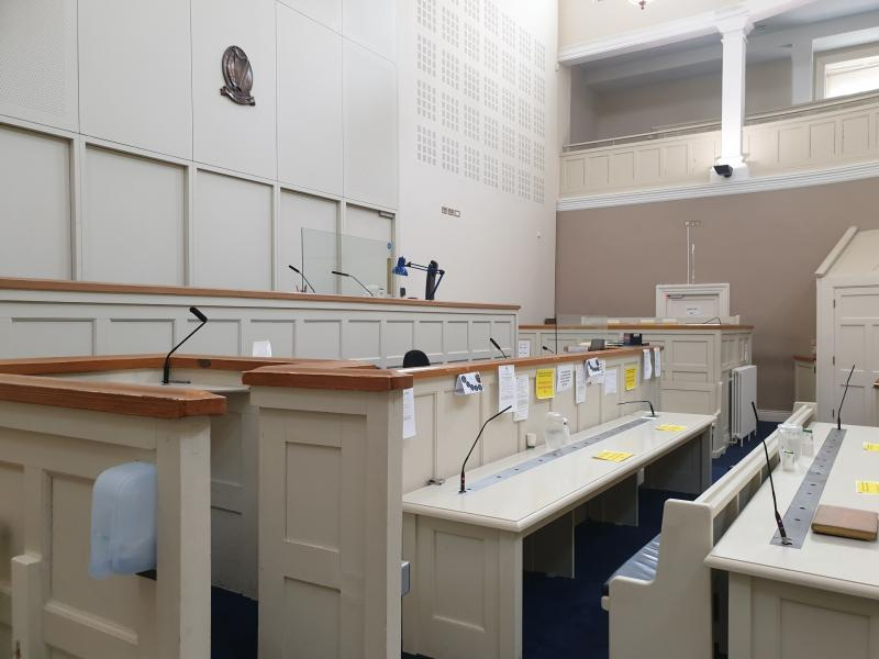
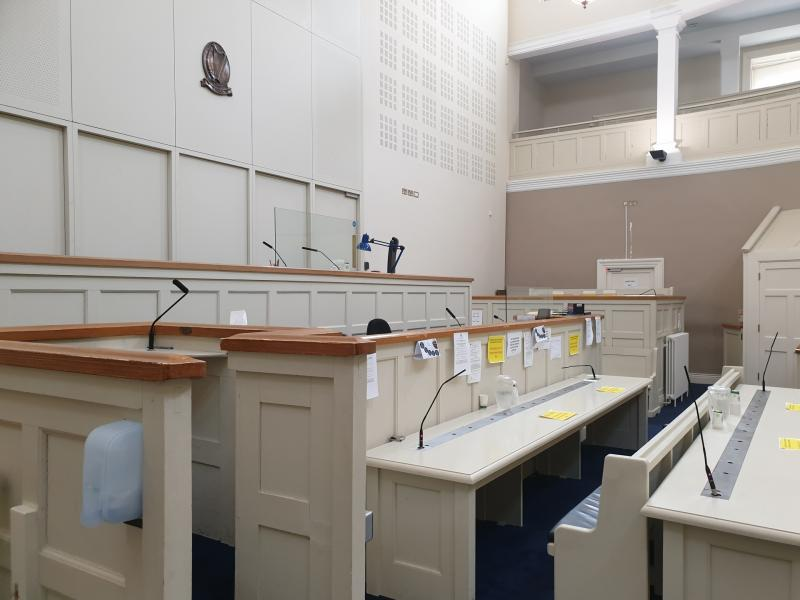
- notebook [810,503,879,541]
